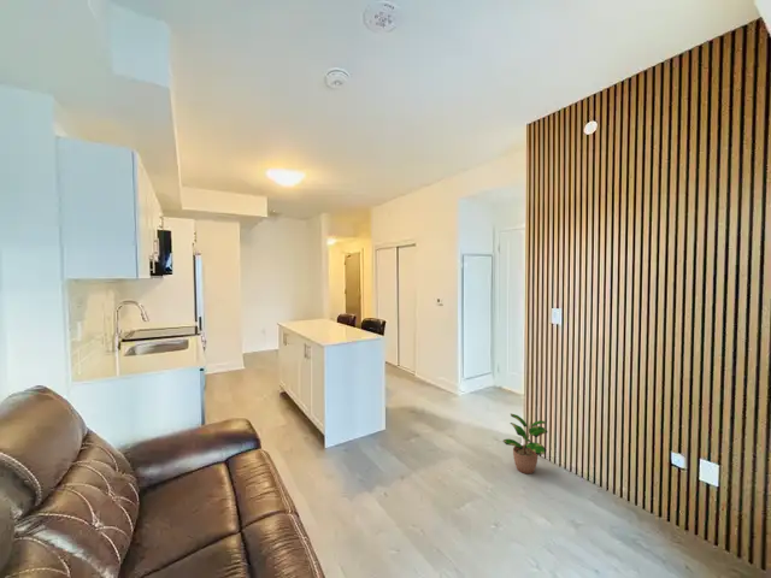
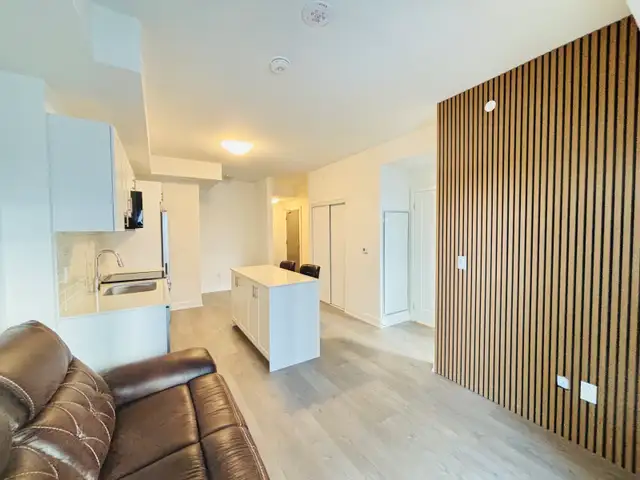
- potted plant [501,413,548,474]
